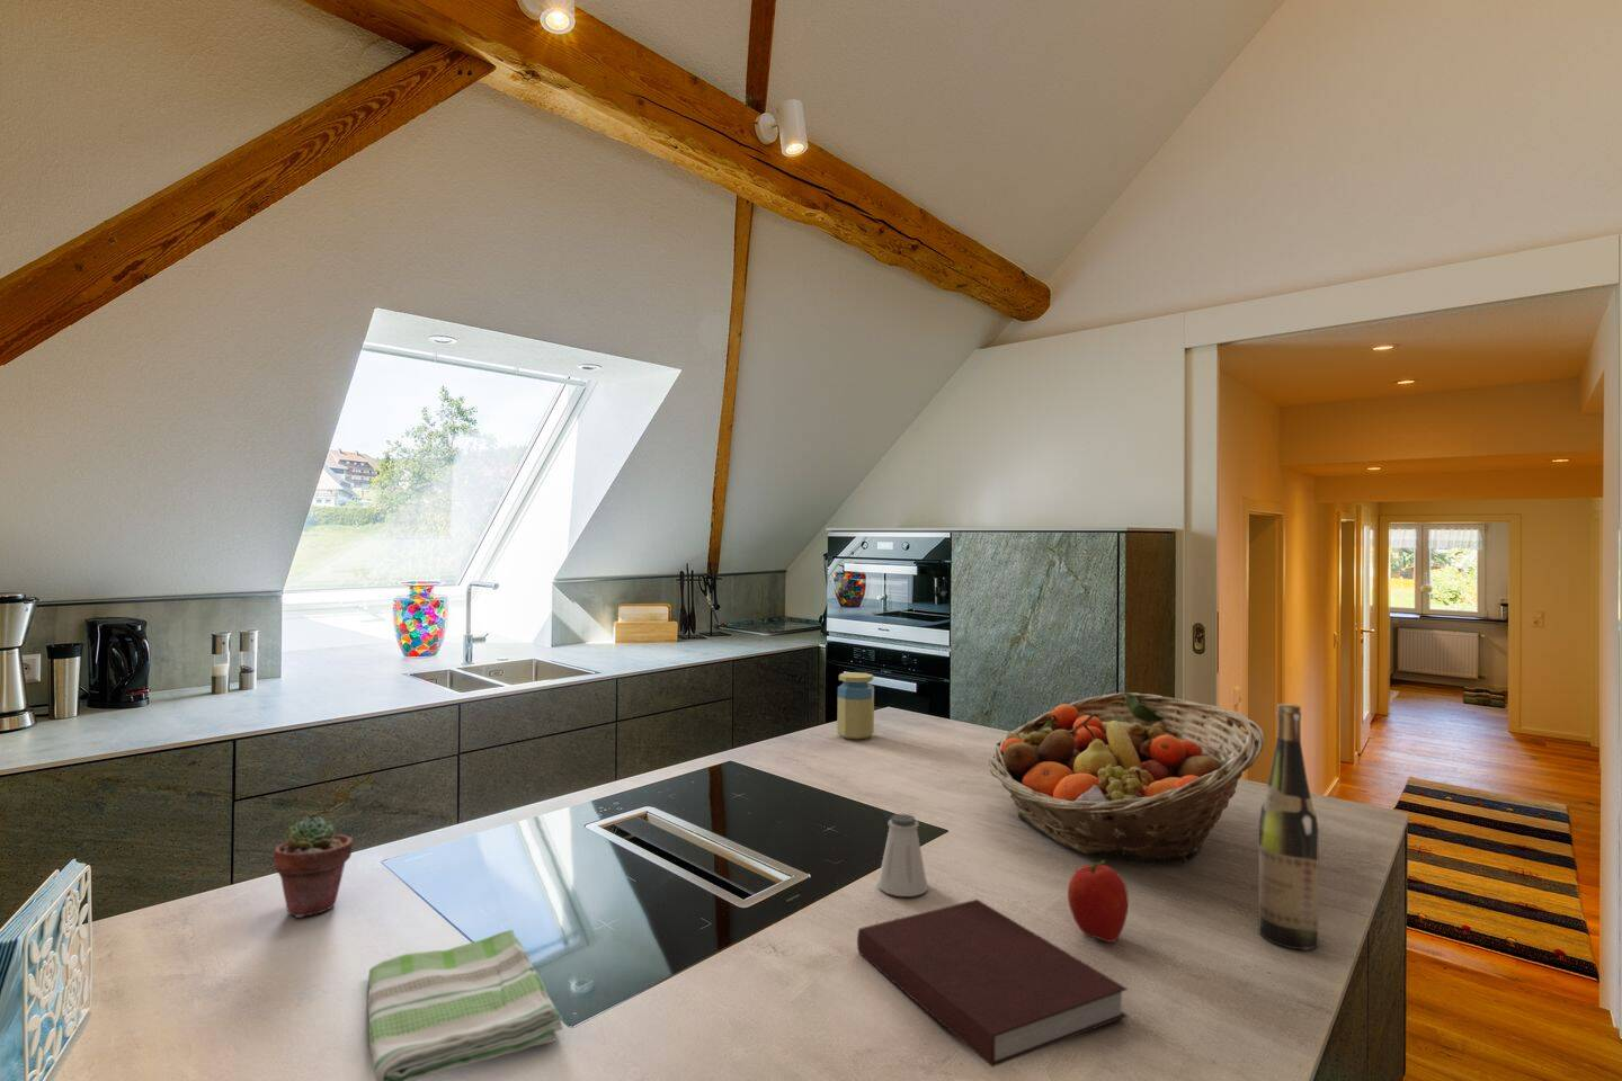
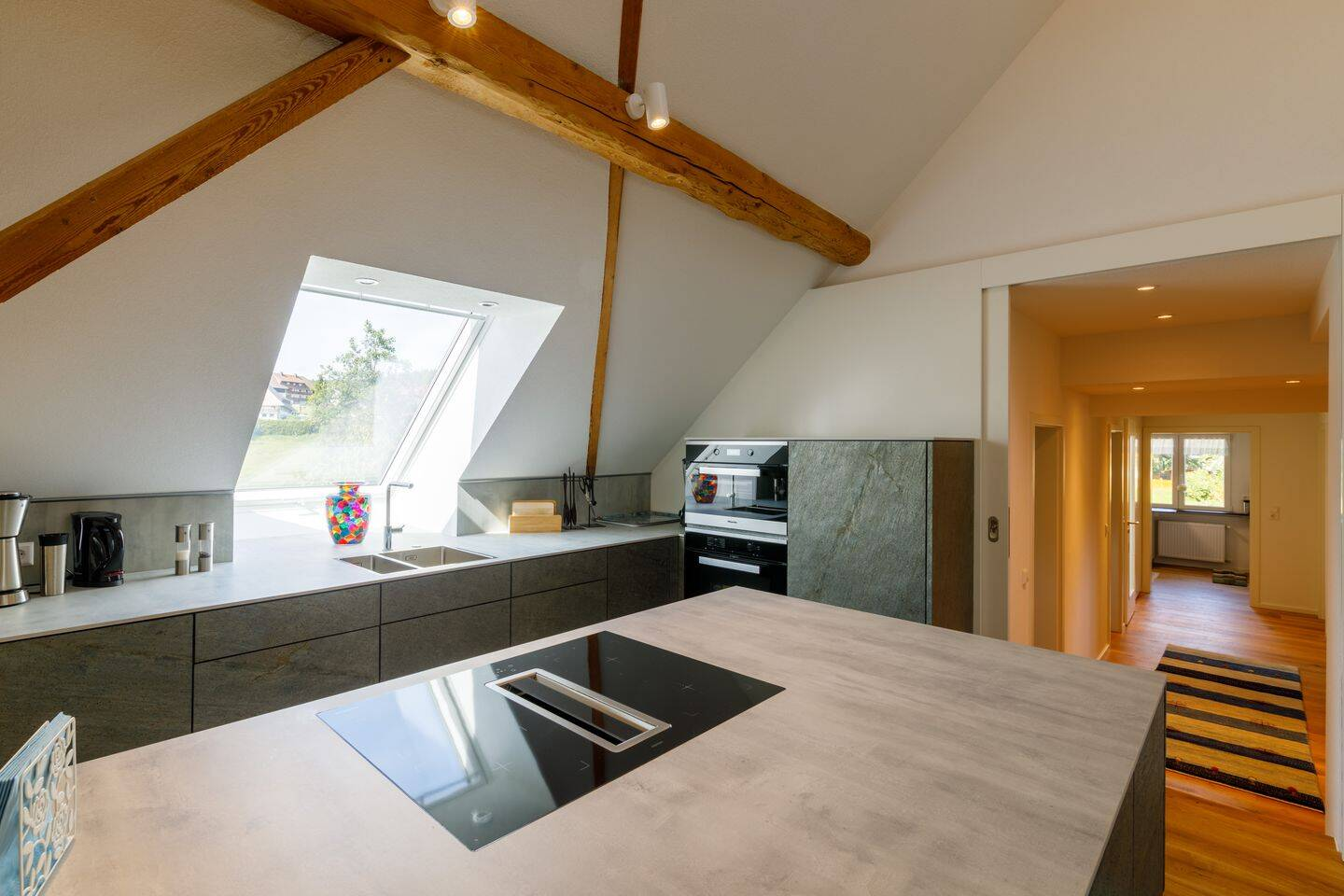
- potted succulent [273,816,354,919]
- jar [836,671,875,740]
- fruit basket [988,691,1266,865]
- wine bottle [1259,702,1319,951]
- notebook [856,899,1128,1069]
- fruit [1067,859,1130,943]
- saltshaker [877,813,929,898]
- dish towel [366,929,565,1081]
